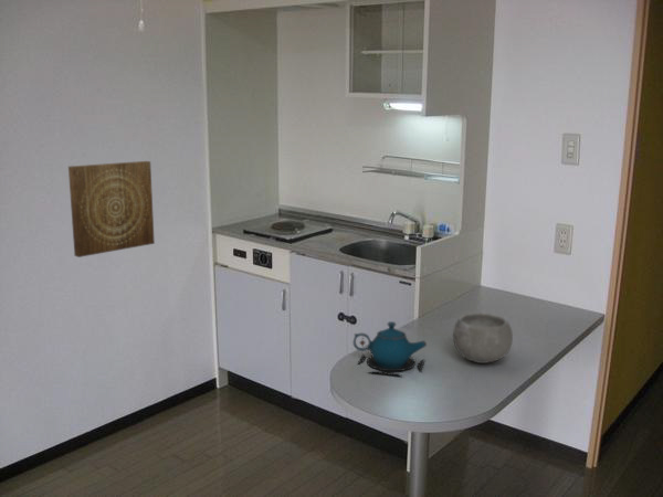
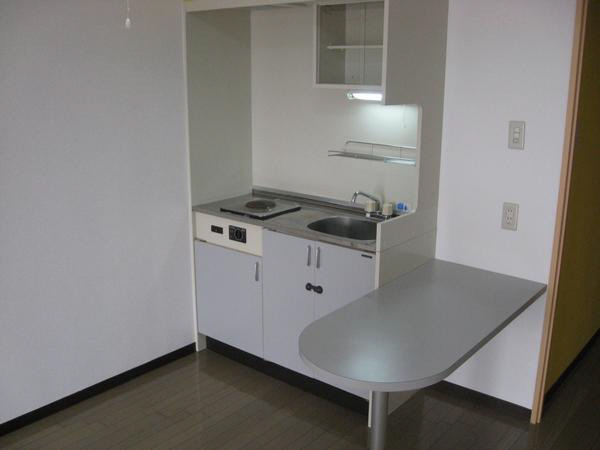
- wall art [67,160,156,258]
- bowl [452,311,514,364]
- teapot [352,320,428,378]
